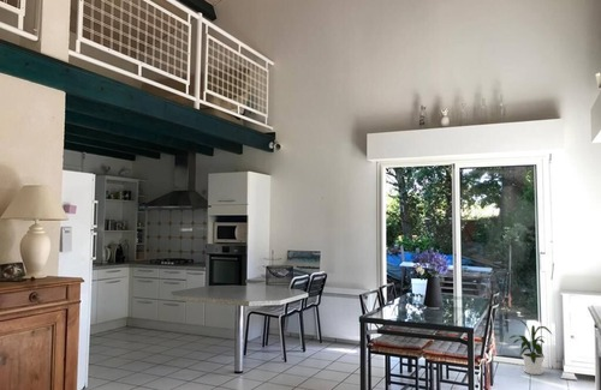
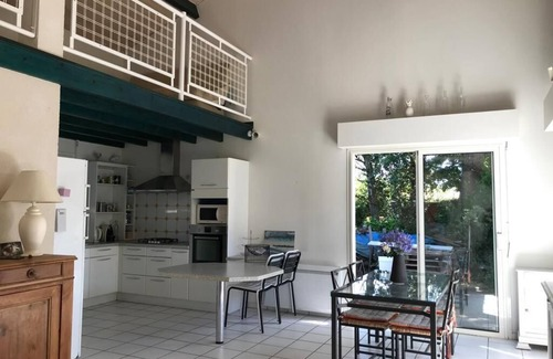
- house plant [508,317,553,376]
